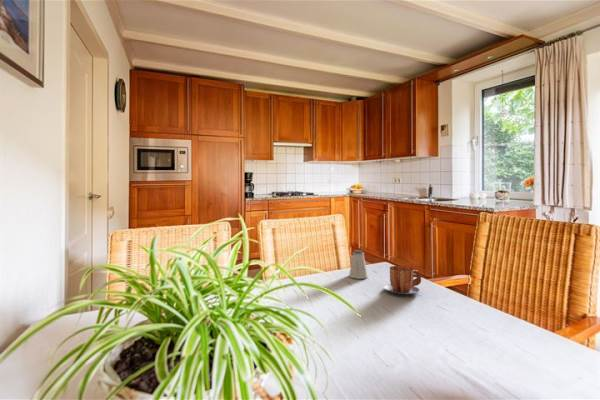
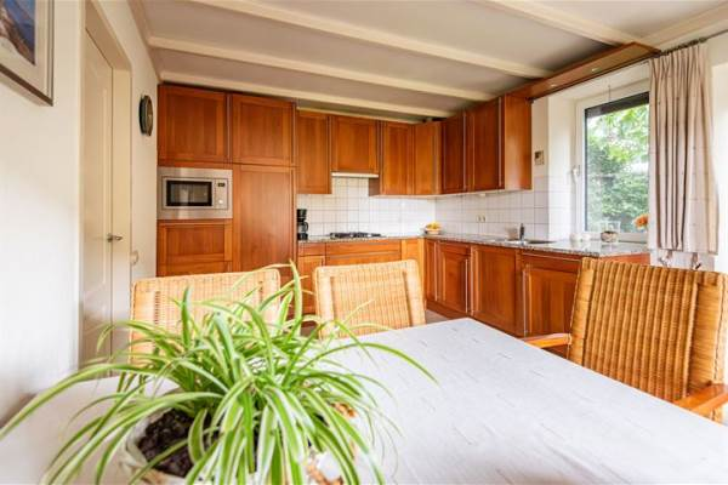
- saltshaker [348,249,369,280]
- mug [383,265,422,295]
